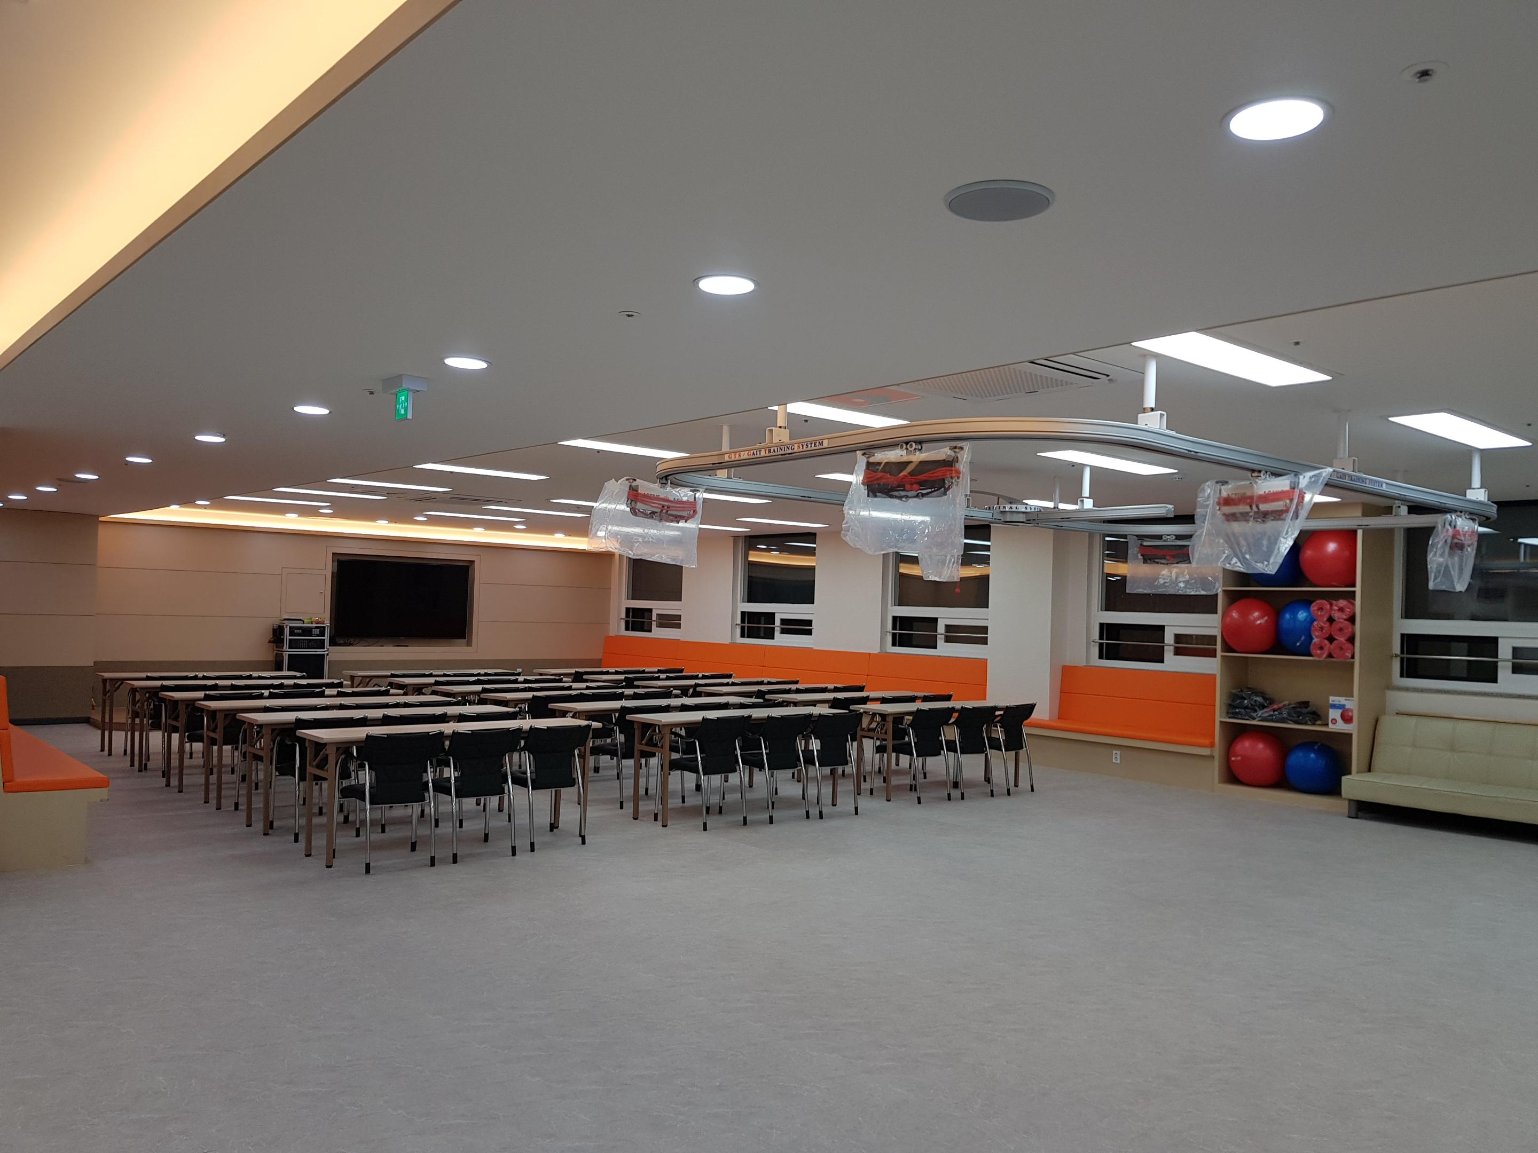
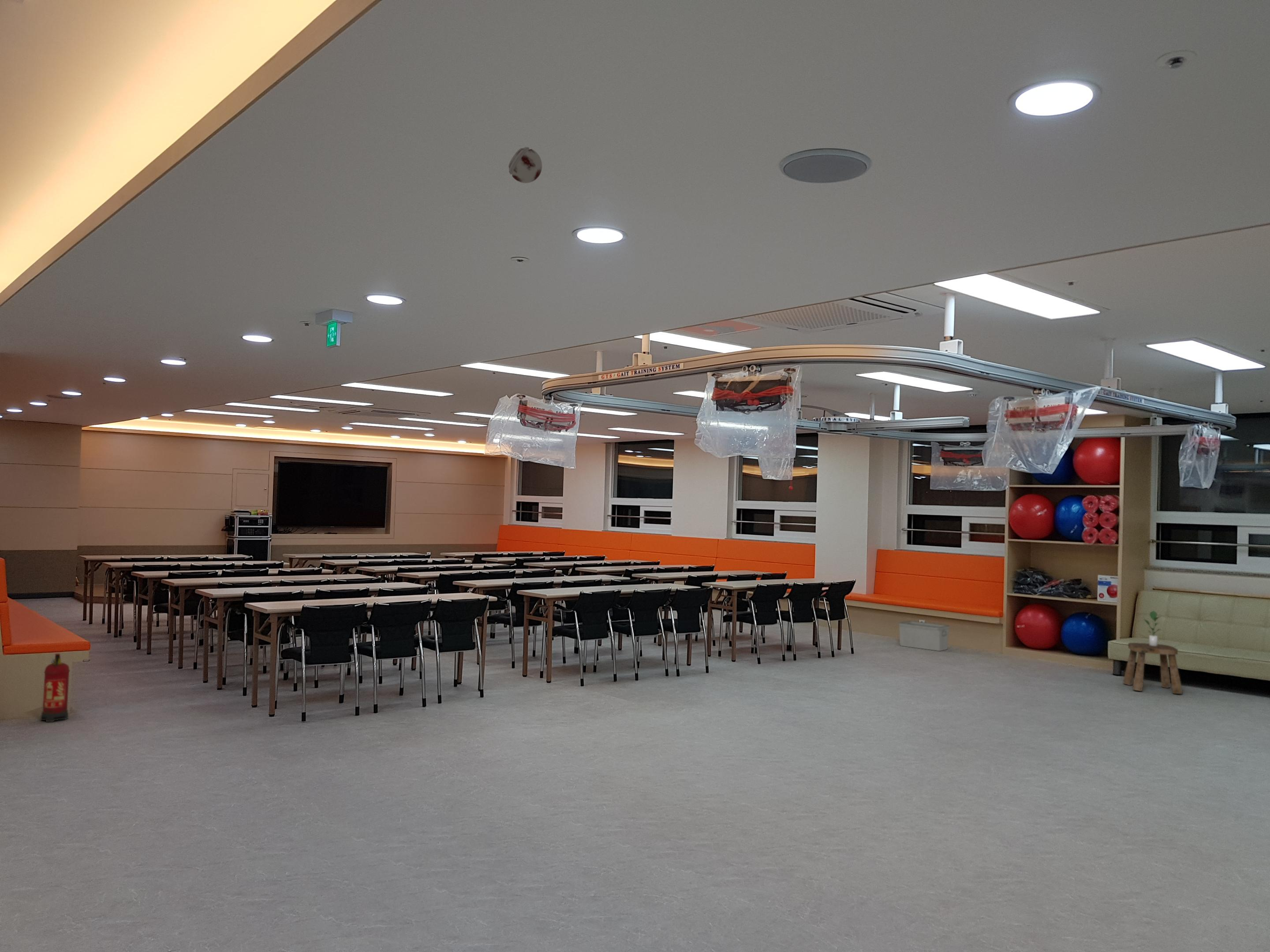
+ fire extinguisher [40,653,71,722]
+ potted plant [1143,610,1162,646]
+ stool [1123,642,1183,694]
+ smoke detector [508,146,542,184]
+ storage bin [899,621,950,651]
